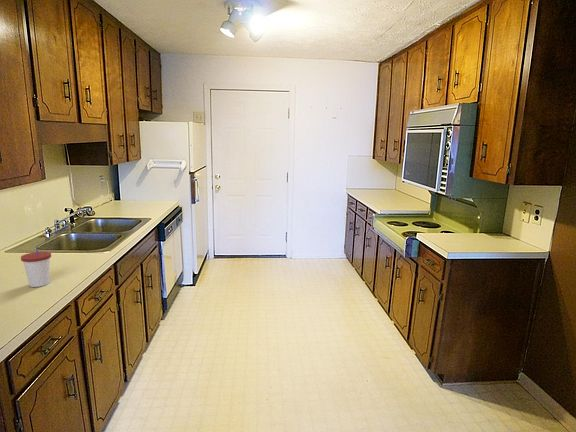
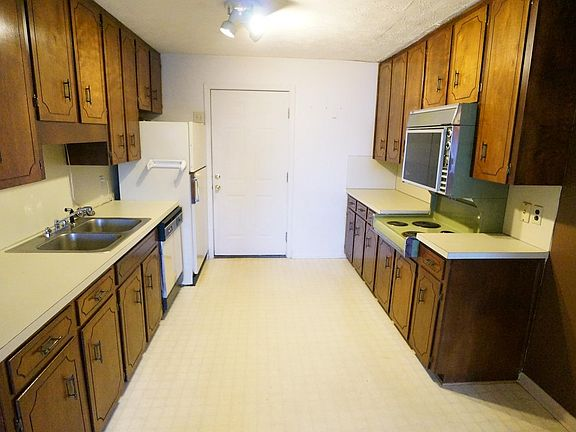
- cup [20,246,52,288]
